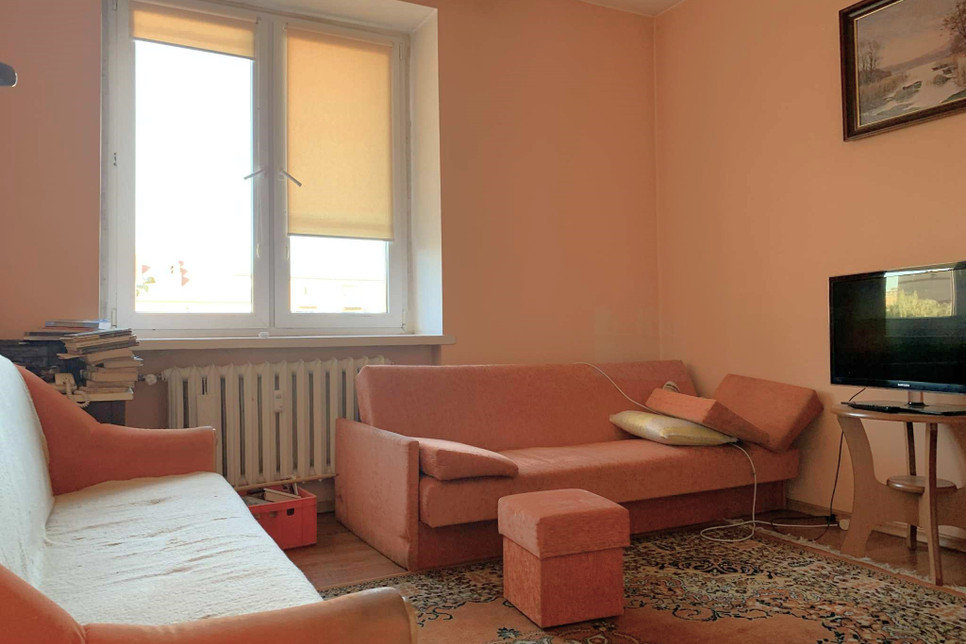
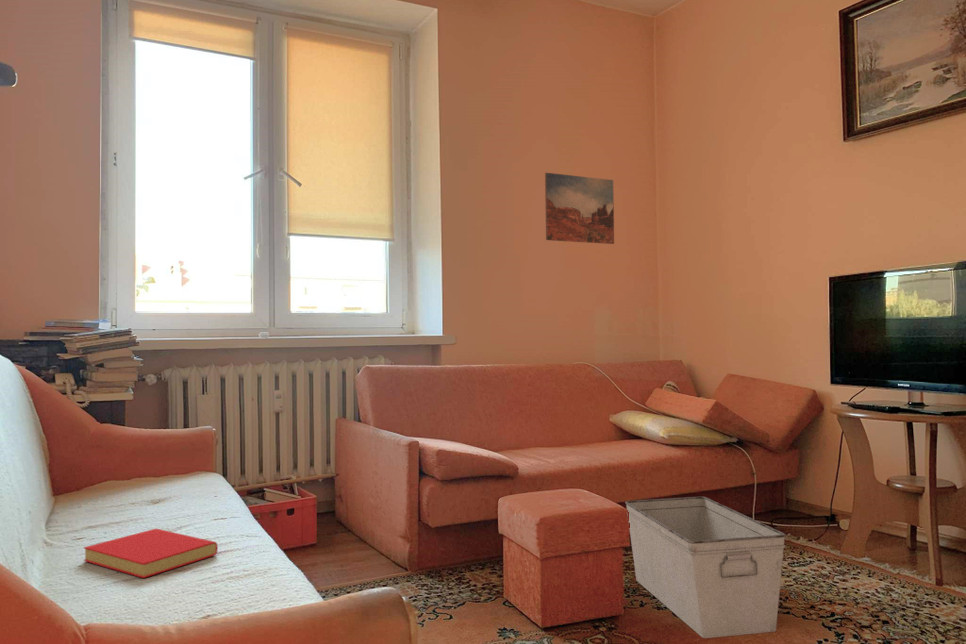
+ wall art [544,172,615,245]
+ book [83,528,218,579]
+ storage bin [624,496,787,639]
